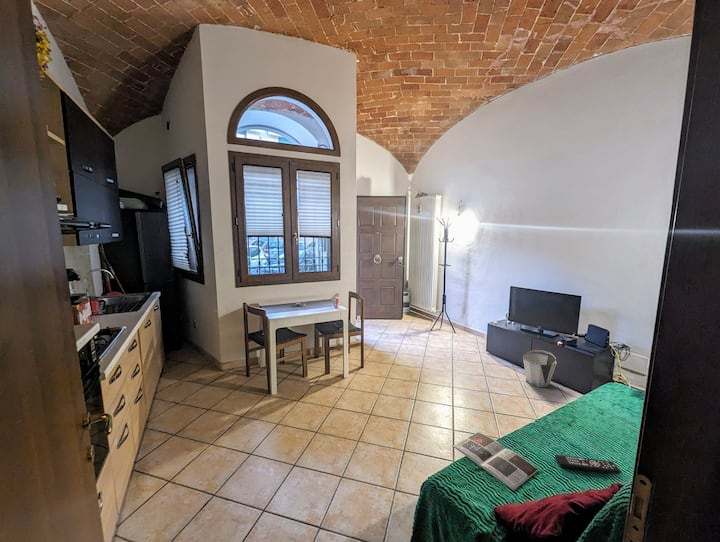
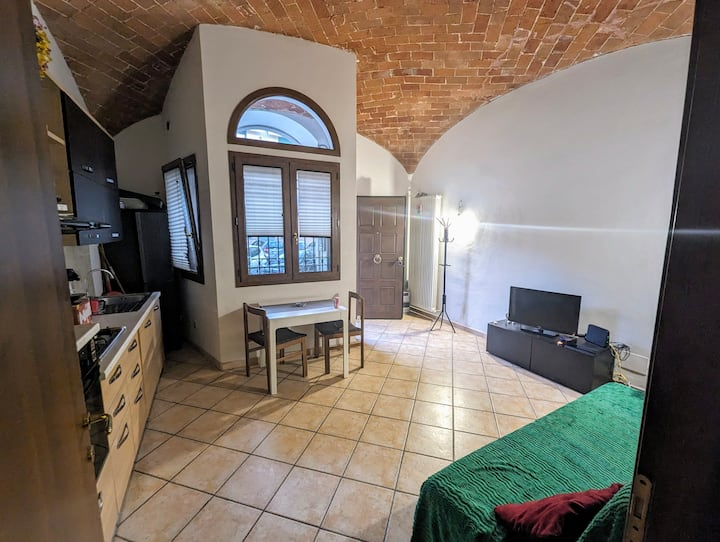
- remote control [554,454,622,475]
- bucket [522,349,558,388]
- magazine [452,431,540,491]
